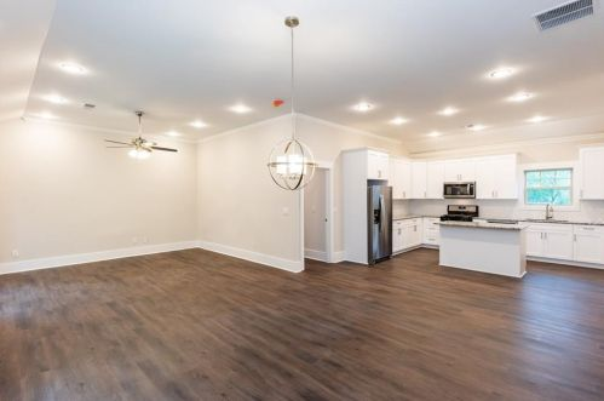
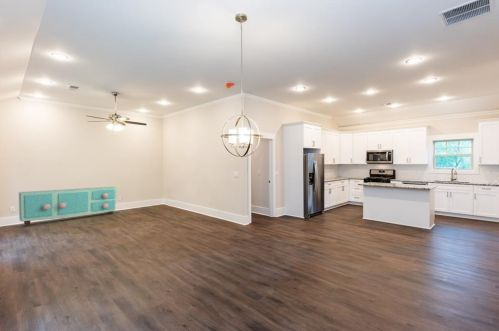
+ sideboard [18,186,118,227]
